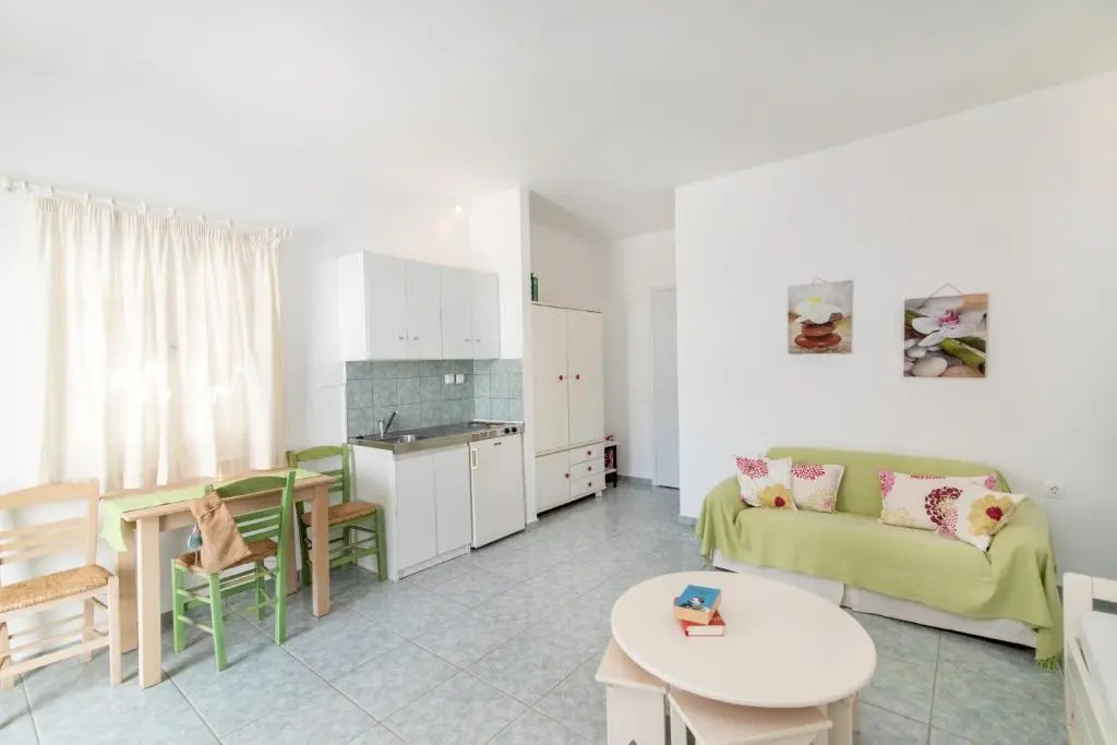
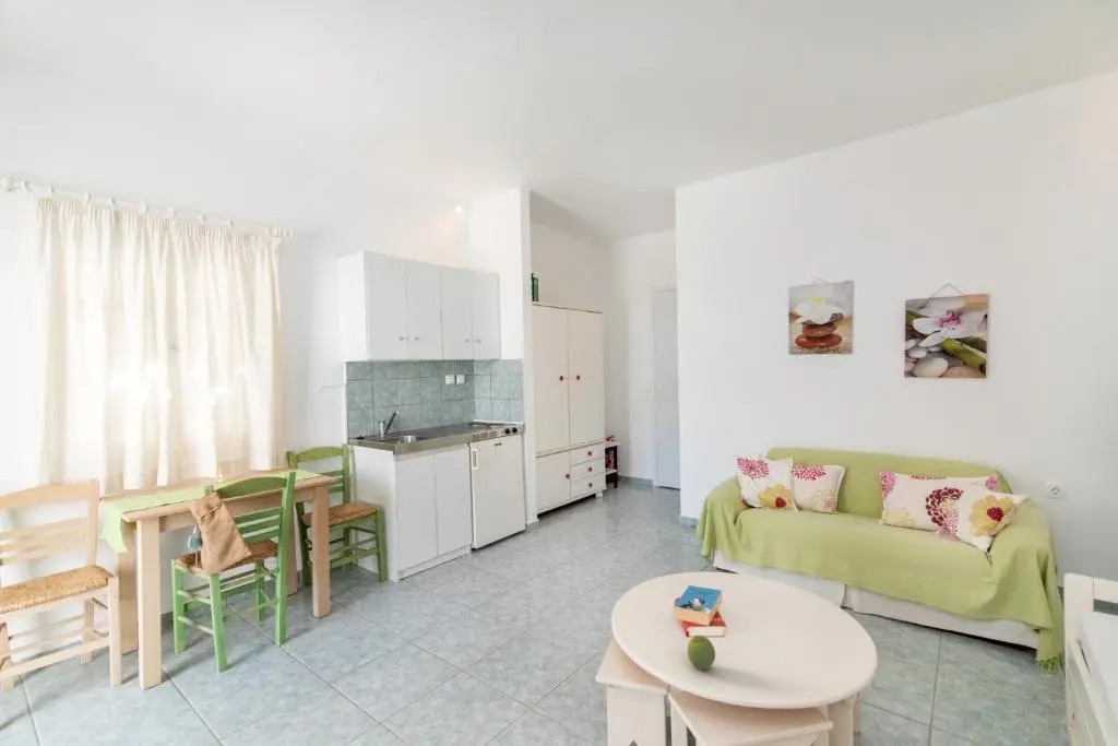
+ fruit [687,633,716,671]
